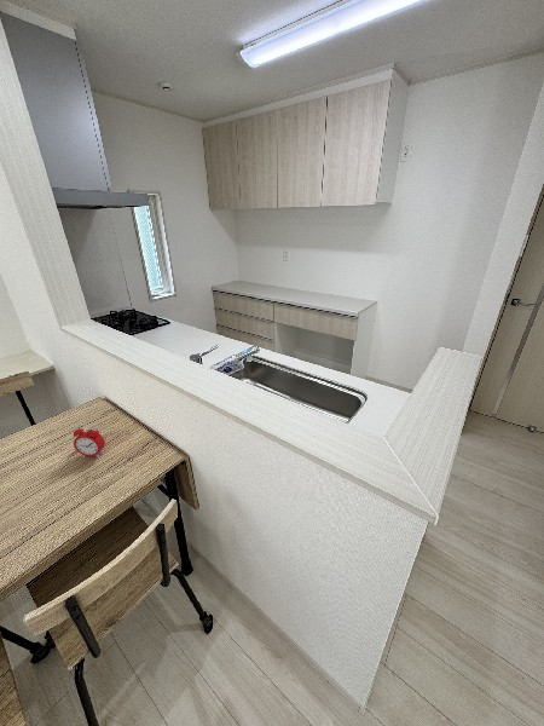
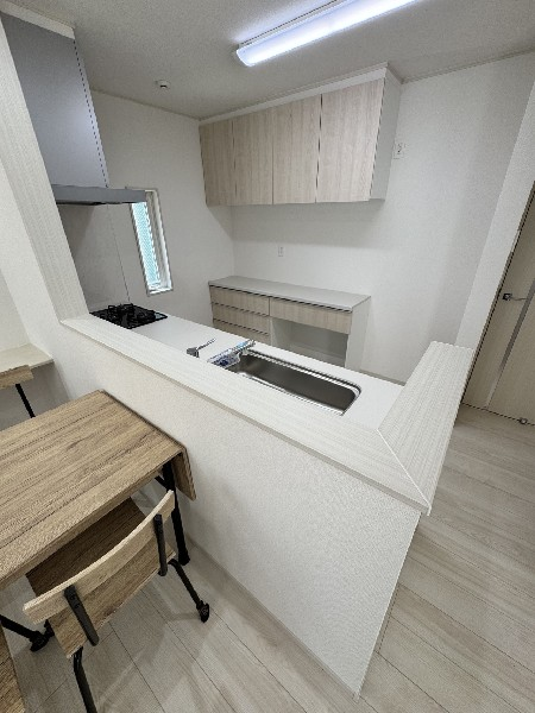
- alarm clock [73,422,106,459]
